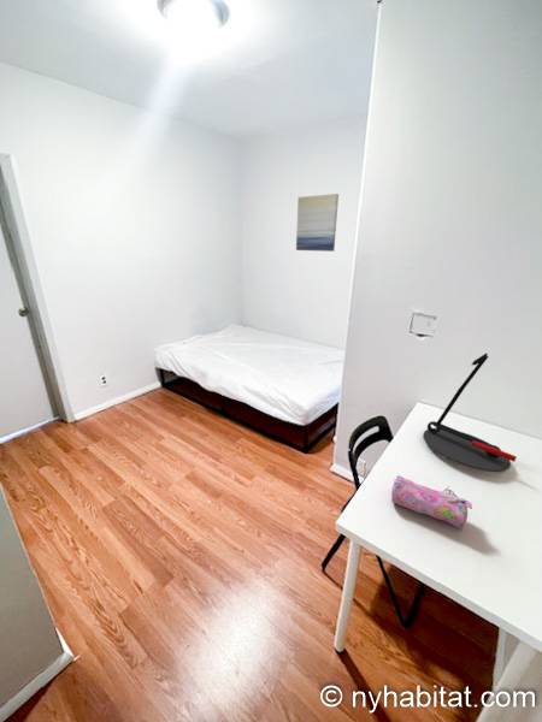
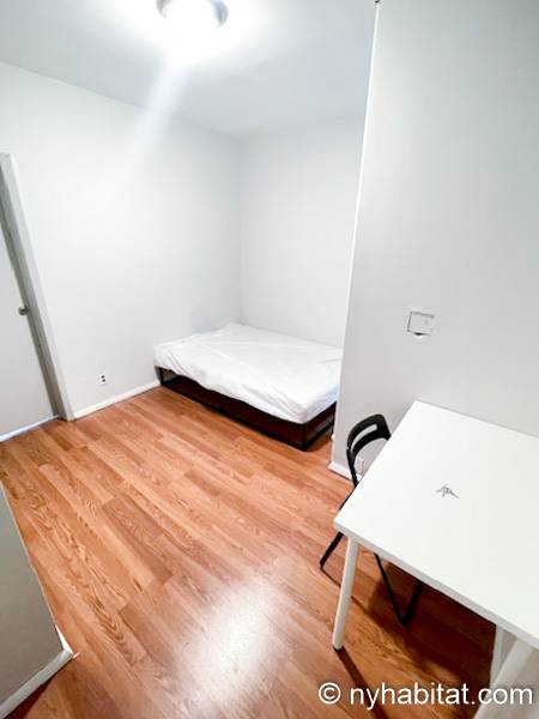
- desk lamp [422,353,518,473]
- pencil case [390,474,473,531]
- wall art [295,193,340,253]
